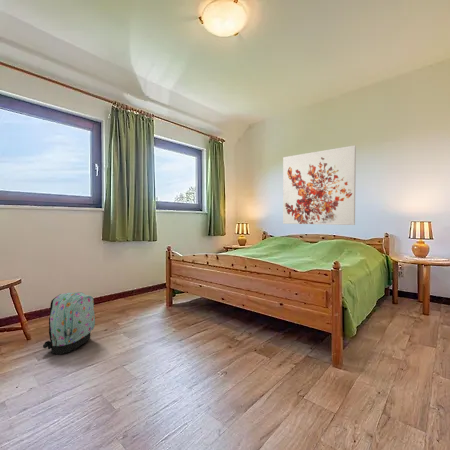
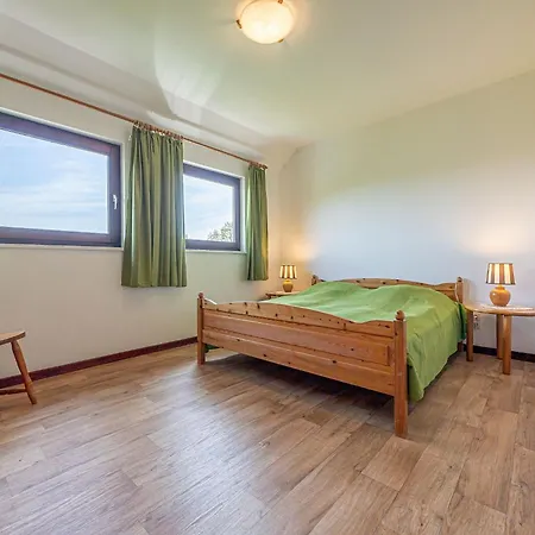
- wall art [282,144,357,226]
- backpack [42,291,96,355]
